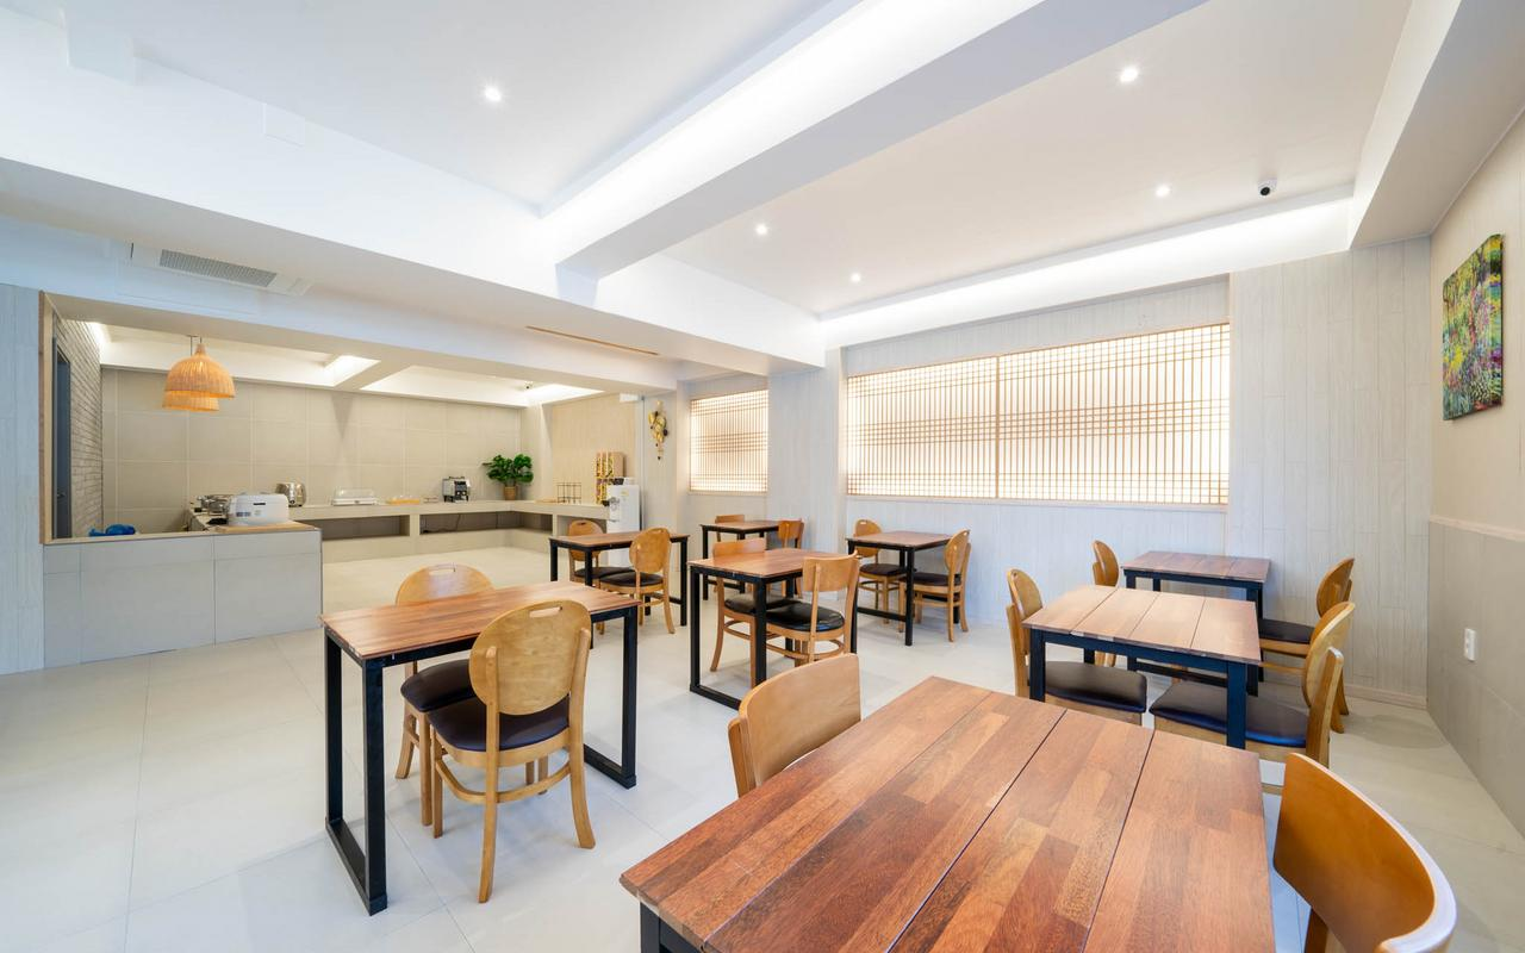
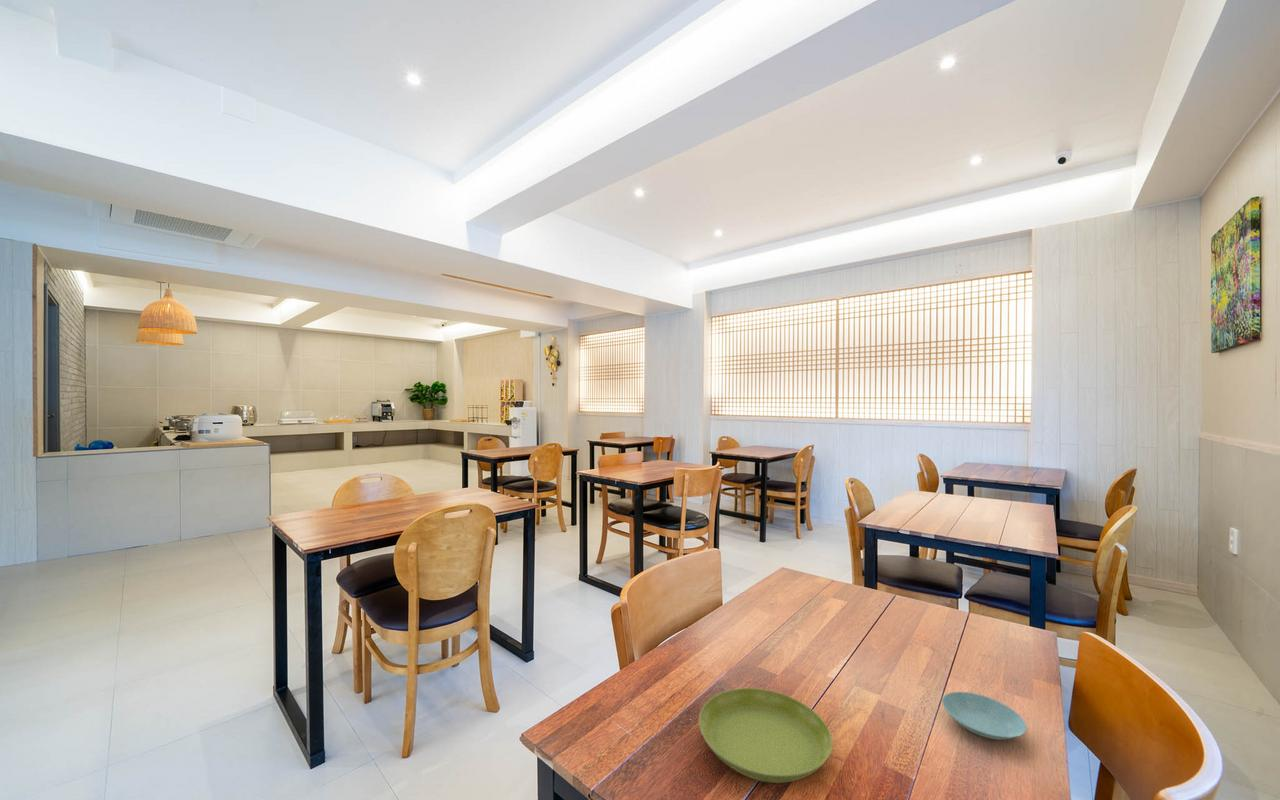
+ saucer [698,687,833,784]
+ saucer [941,691,1028,741]
